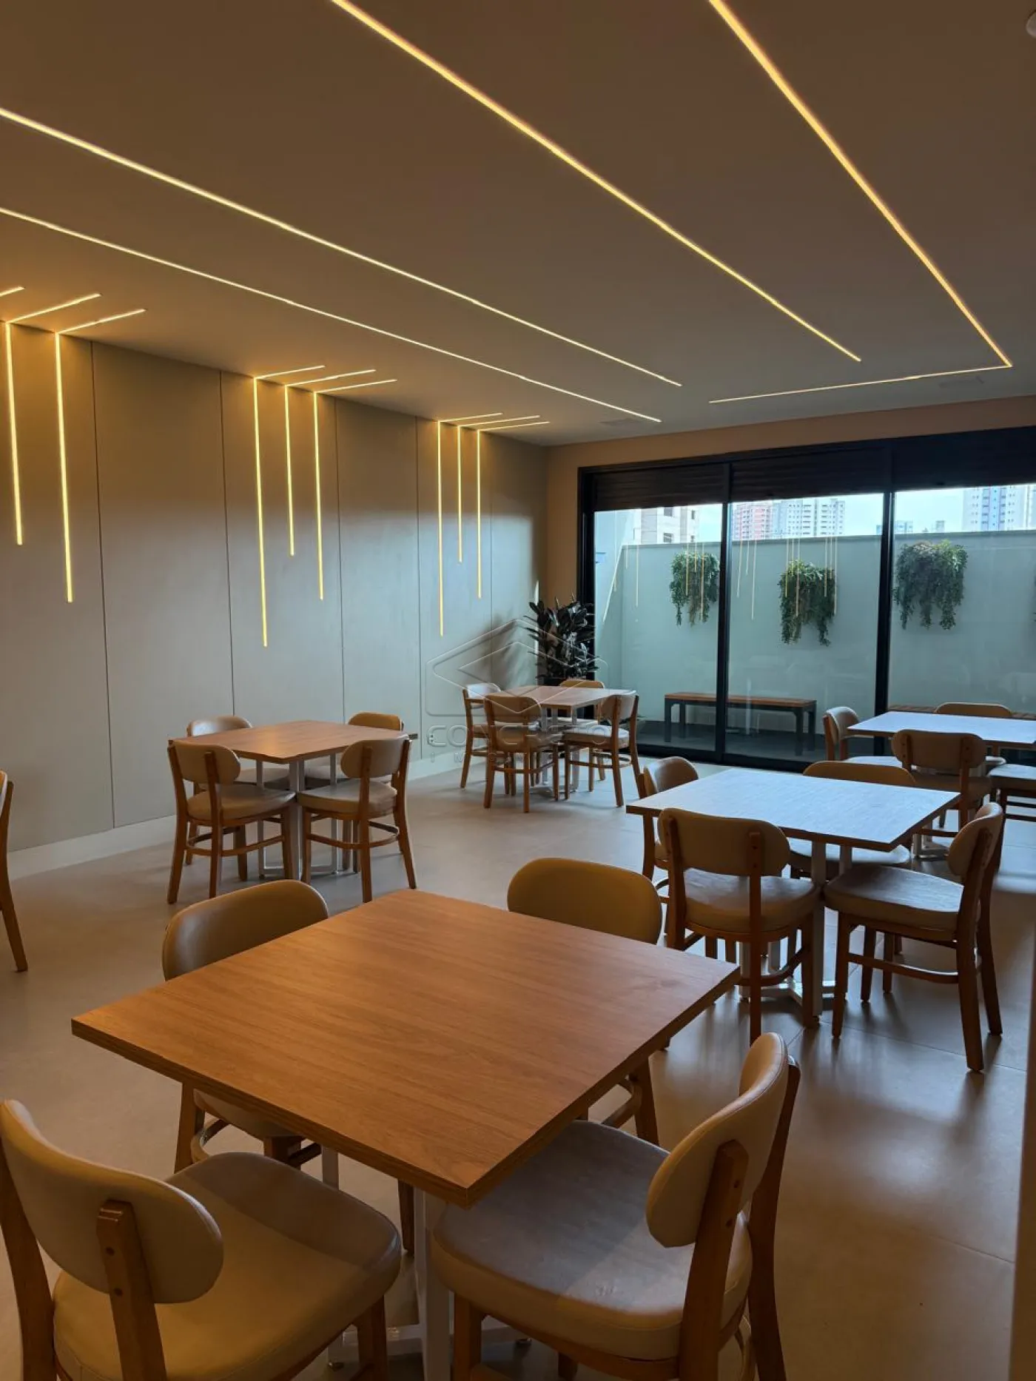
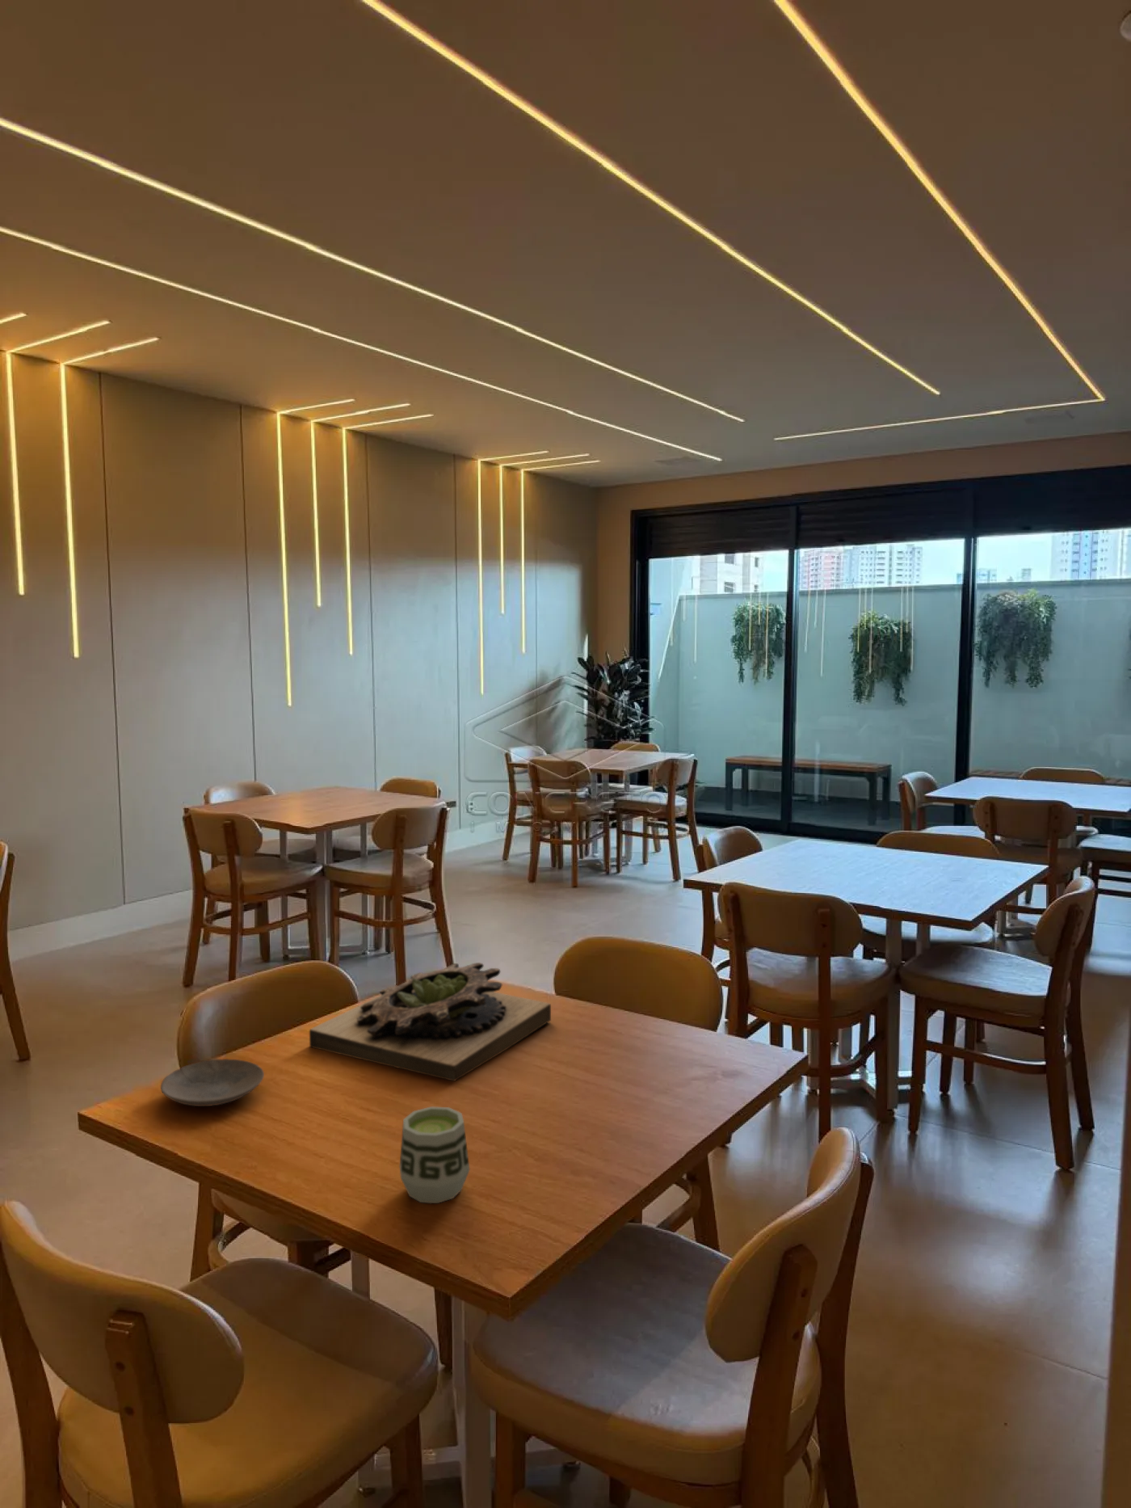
+ succulent planter [309,961,551,1083]
+ cup [399,1105,470,1204]
+ plate [160,1058,265,1108]
